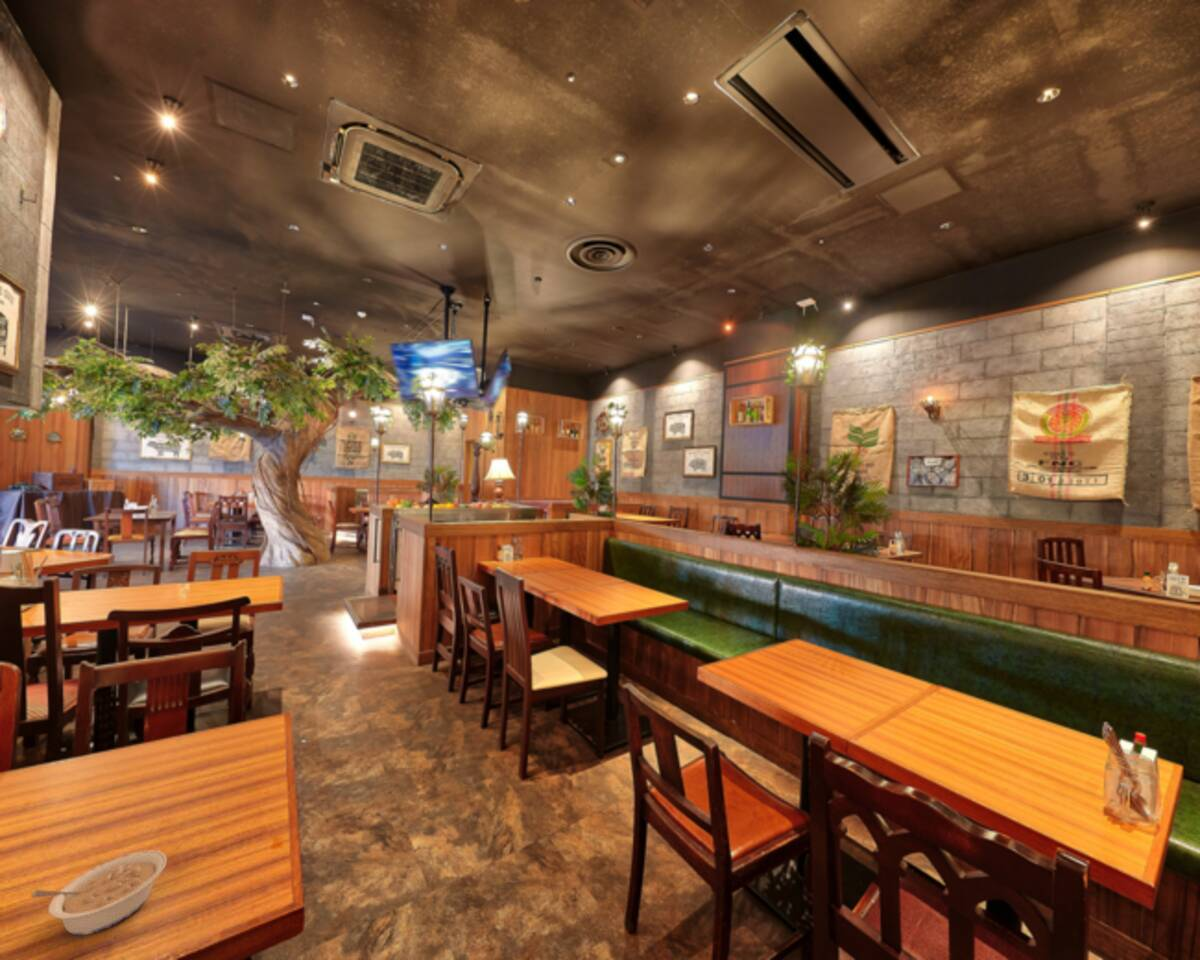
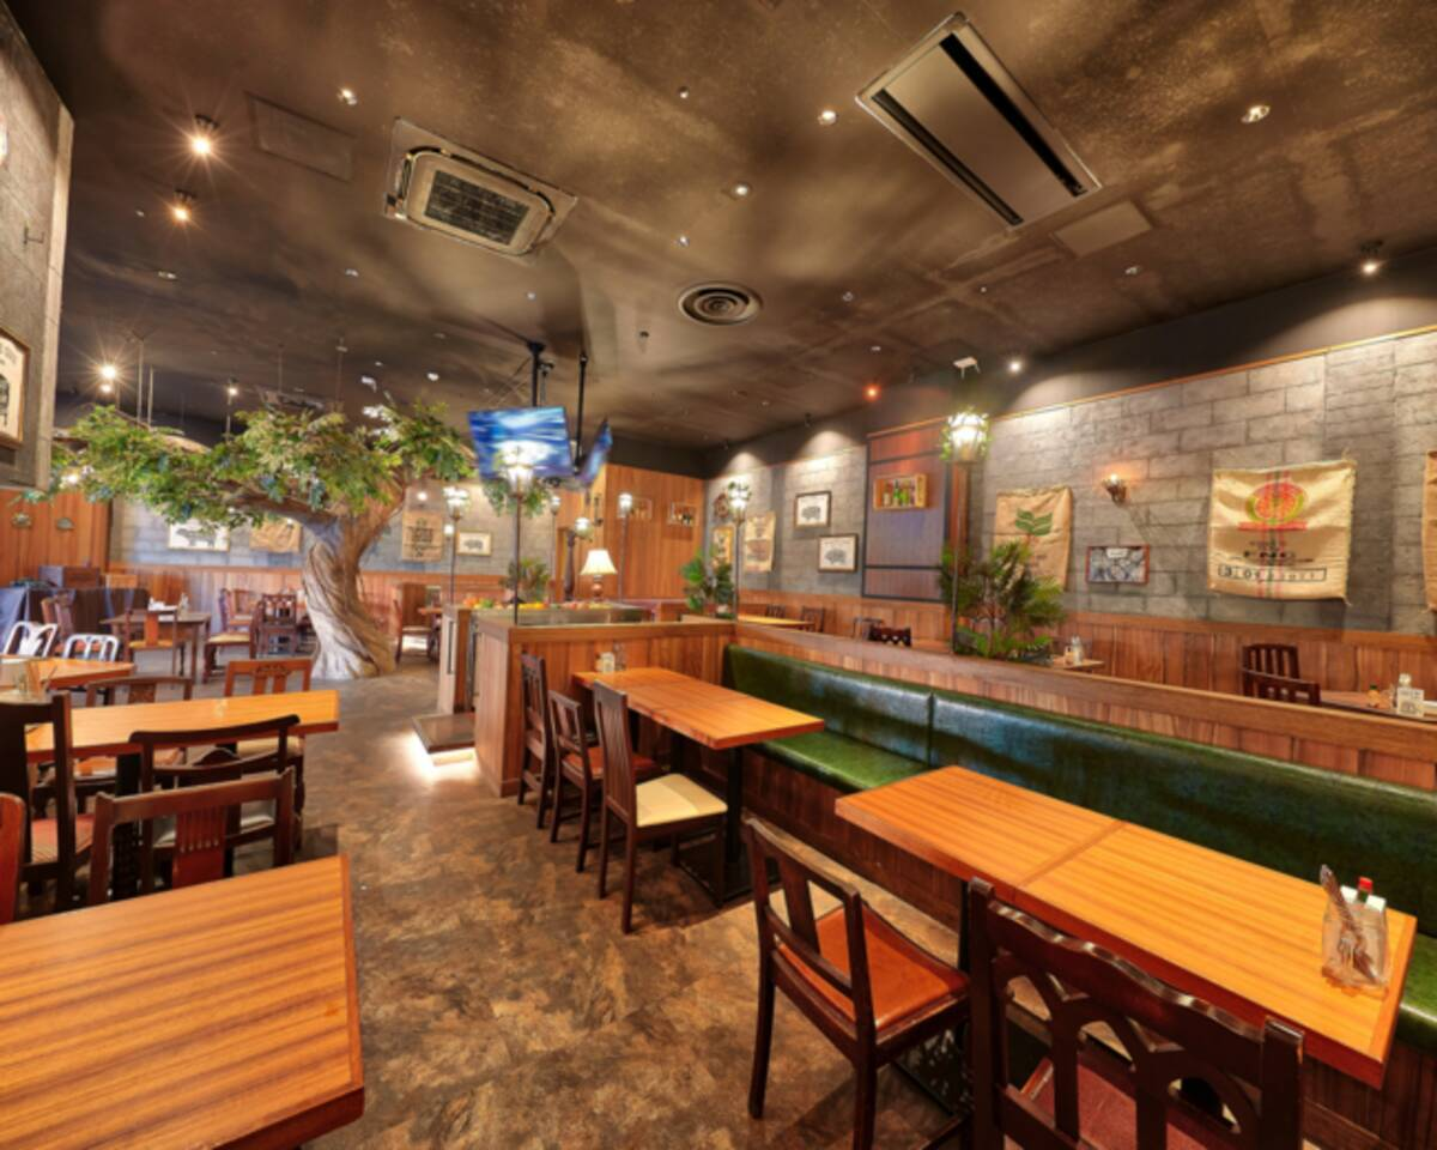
- legume [30,850,168,937]
